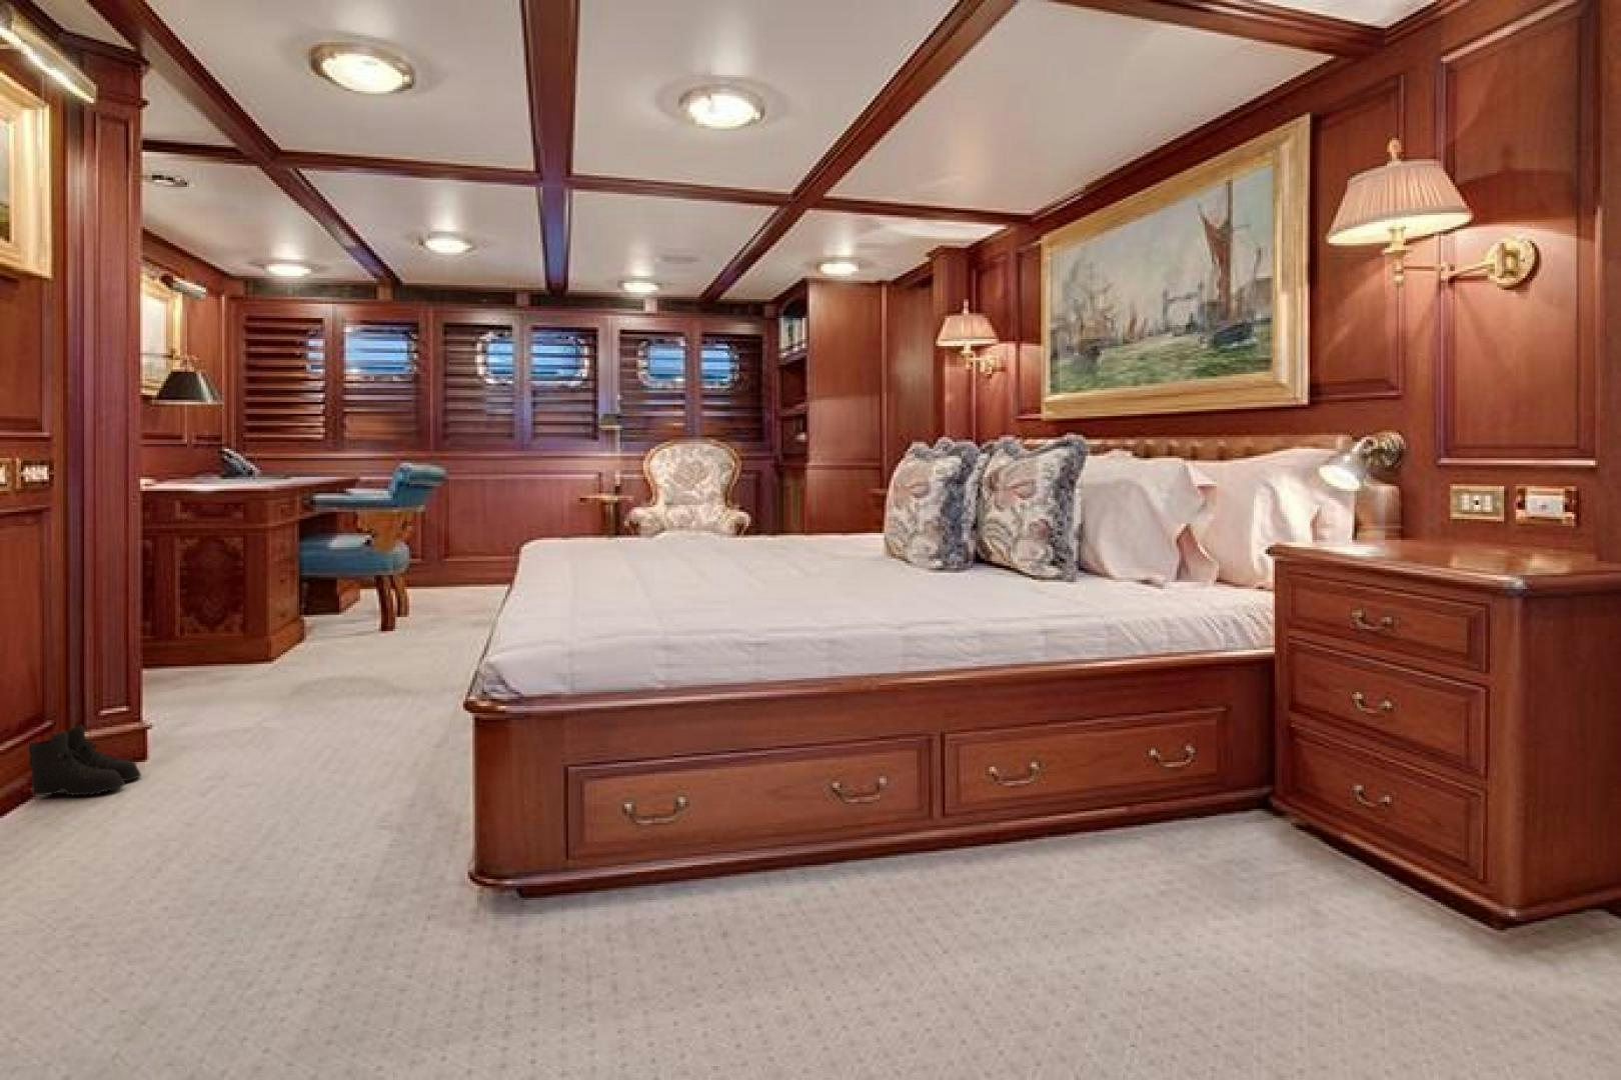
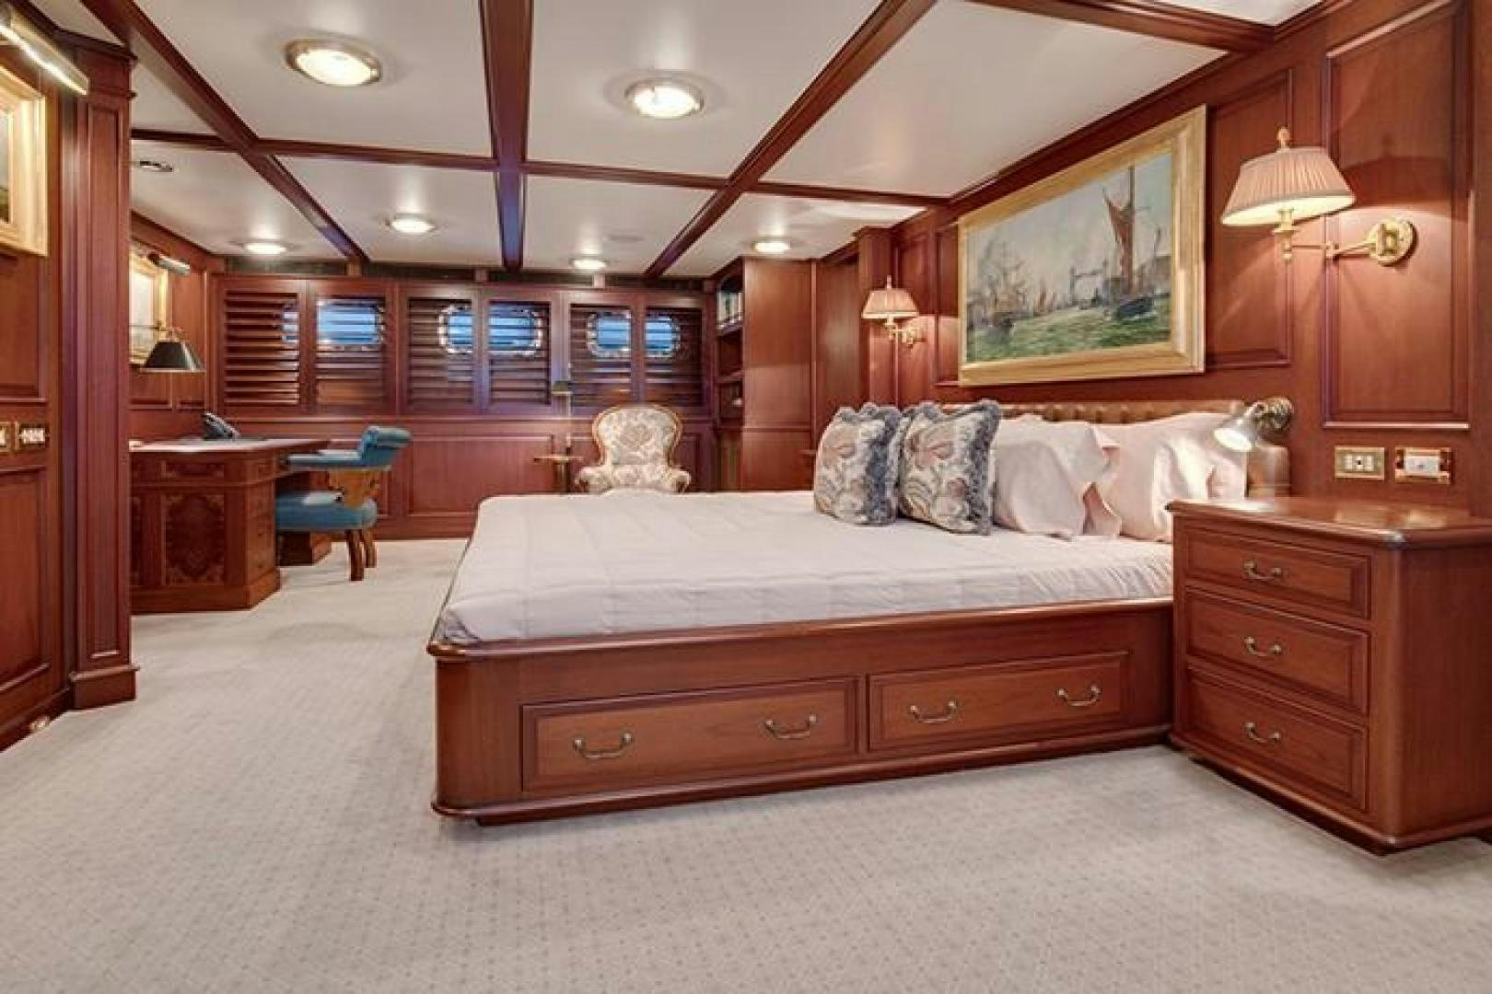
- boots [27,724,142,797]
